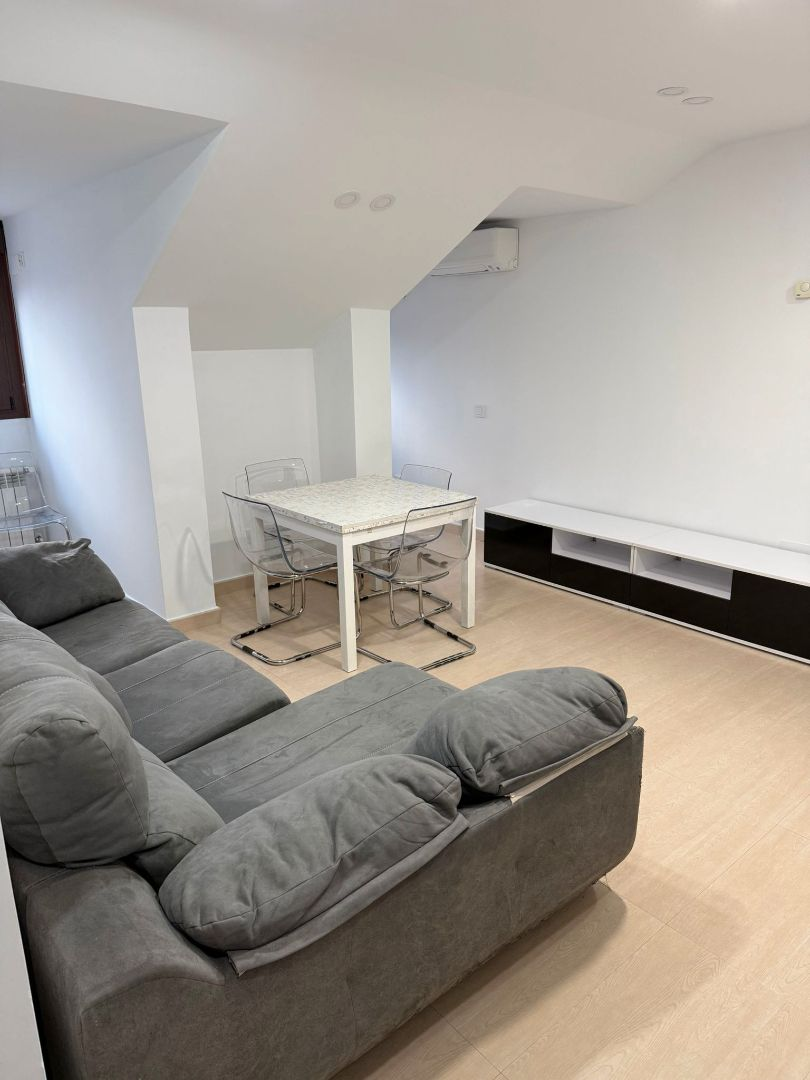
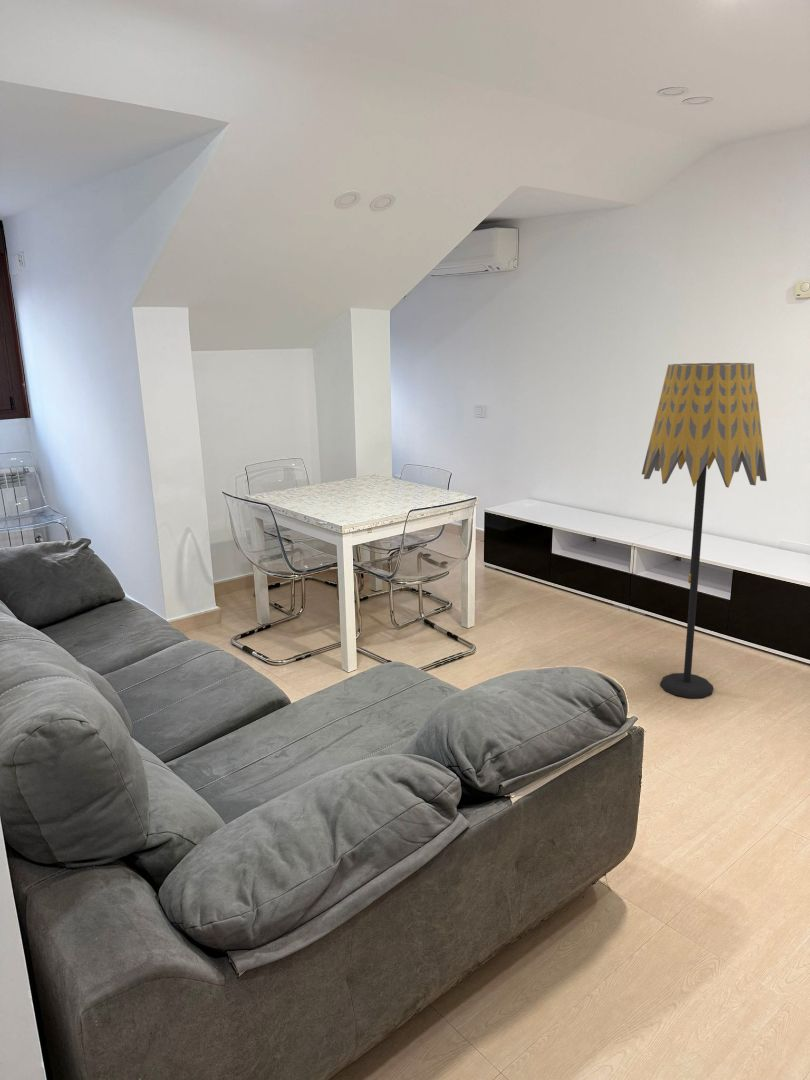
+ floor lamp [641,362,768,699]
